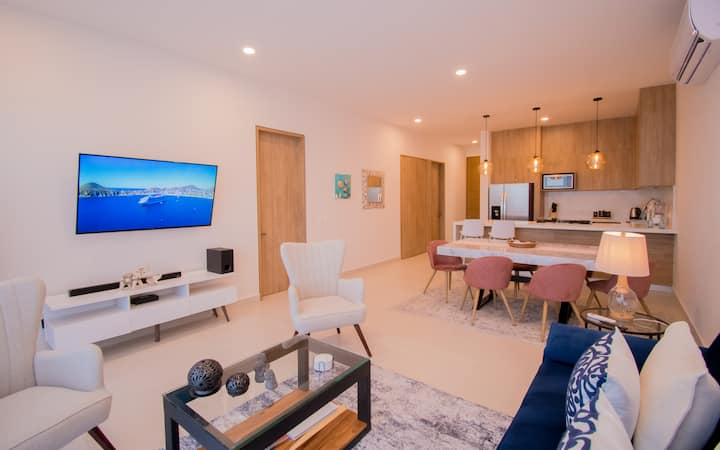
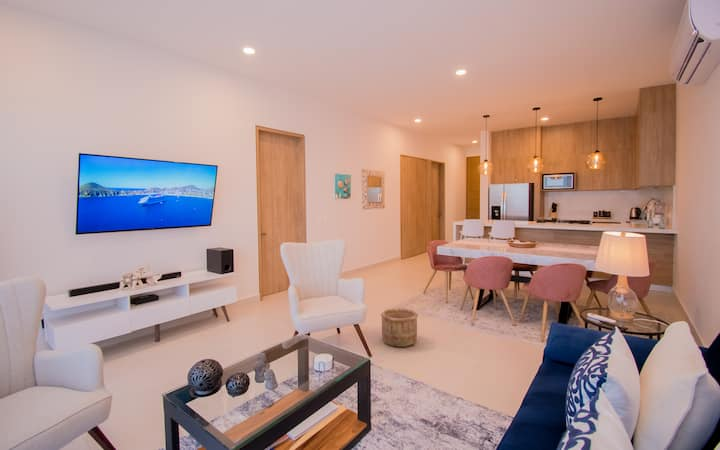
+ wooden bucket [380,307,419,348]
